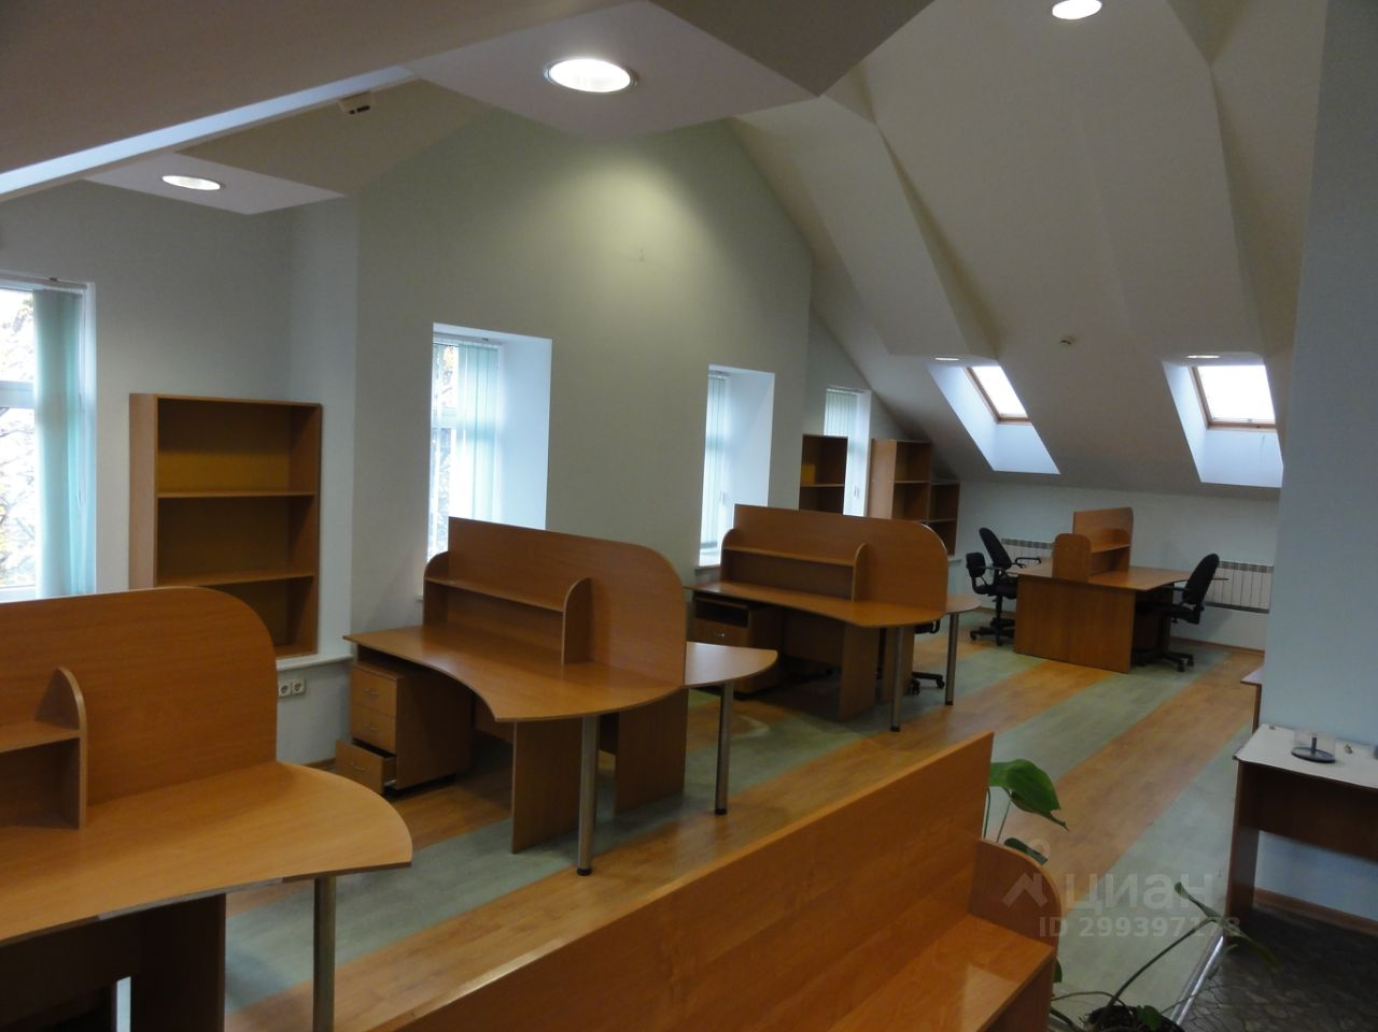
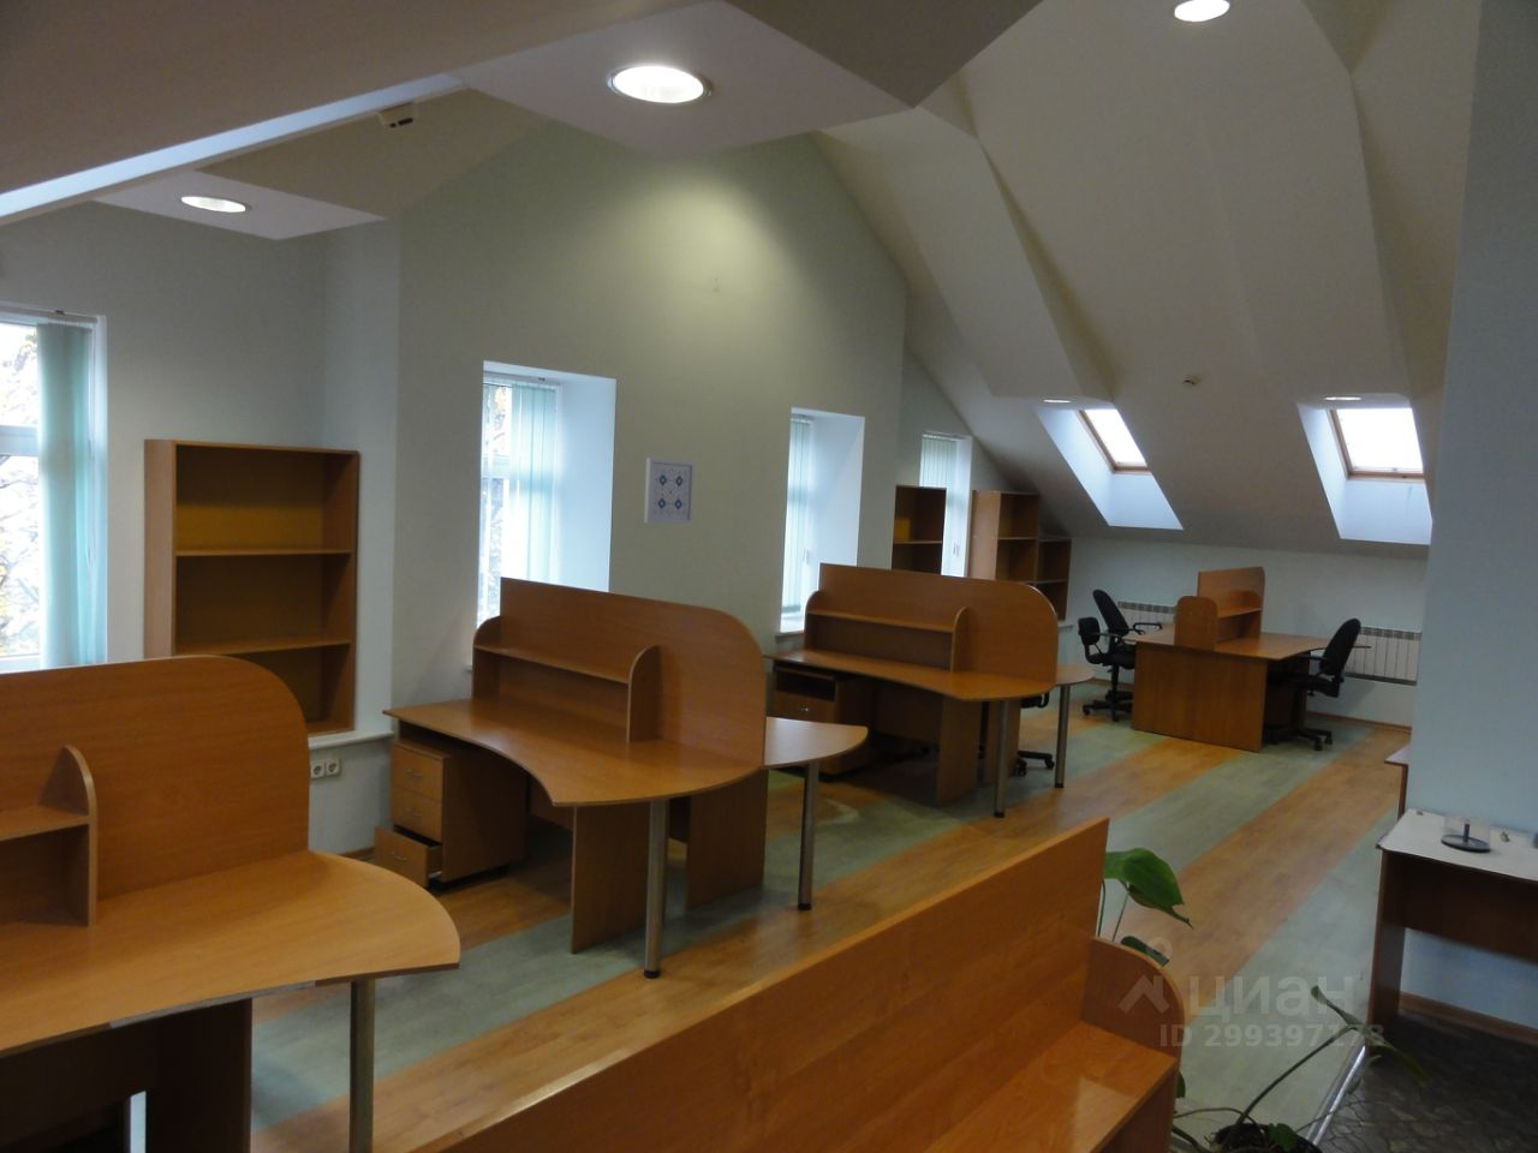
+ wall art [643,457,695,524]
